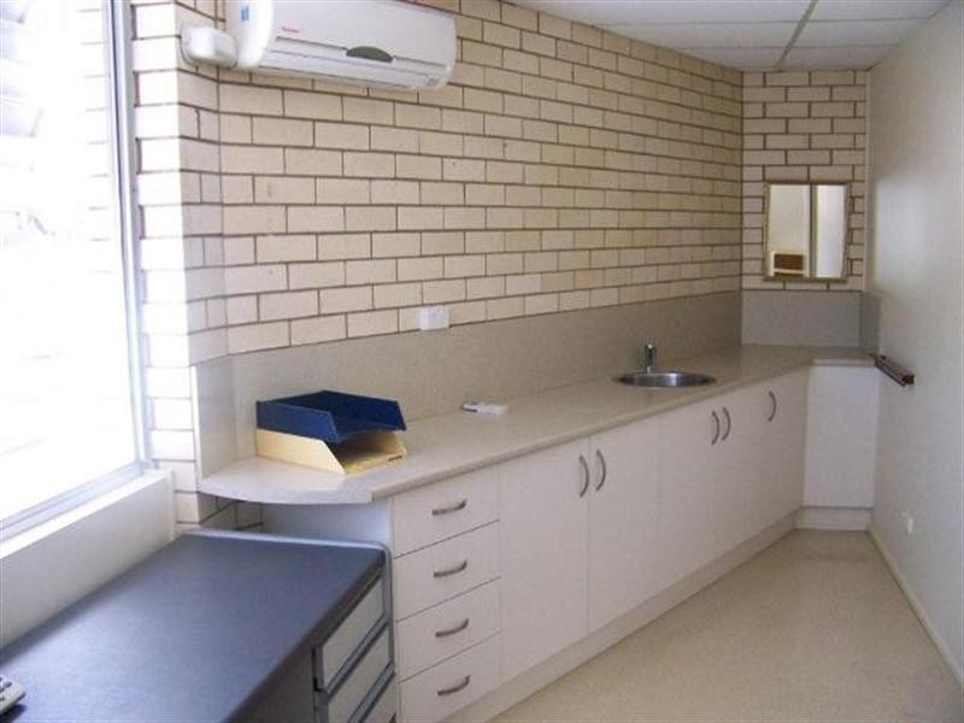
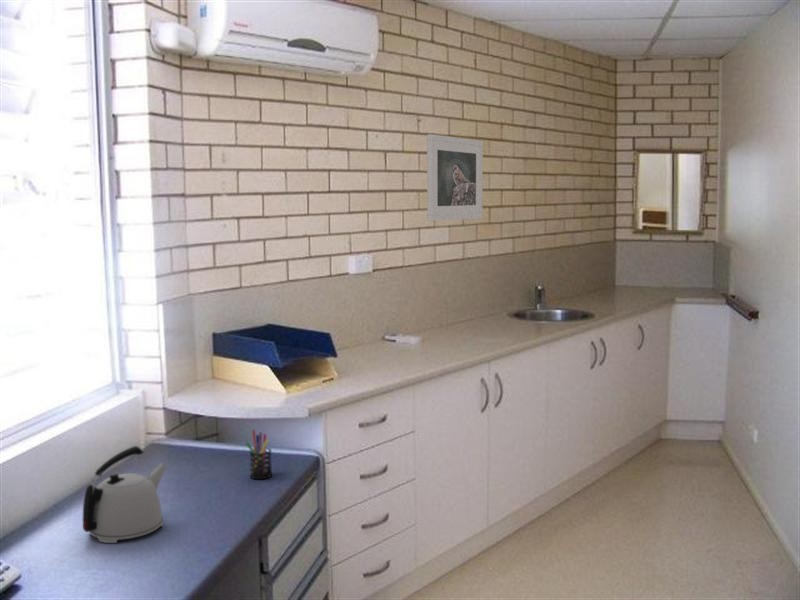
+ pen holder [244,429,273,480]
+ kettle [82,445,168,544]
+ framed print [426,133,484,222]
